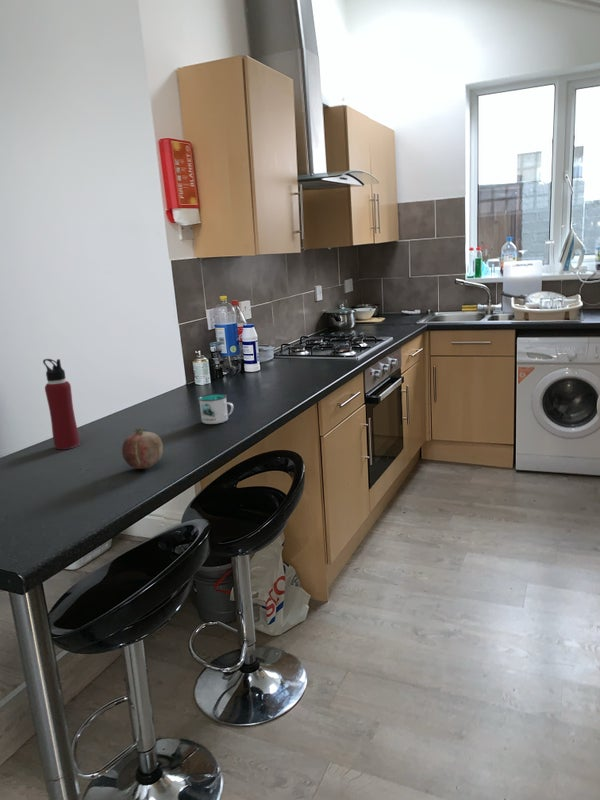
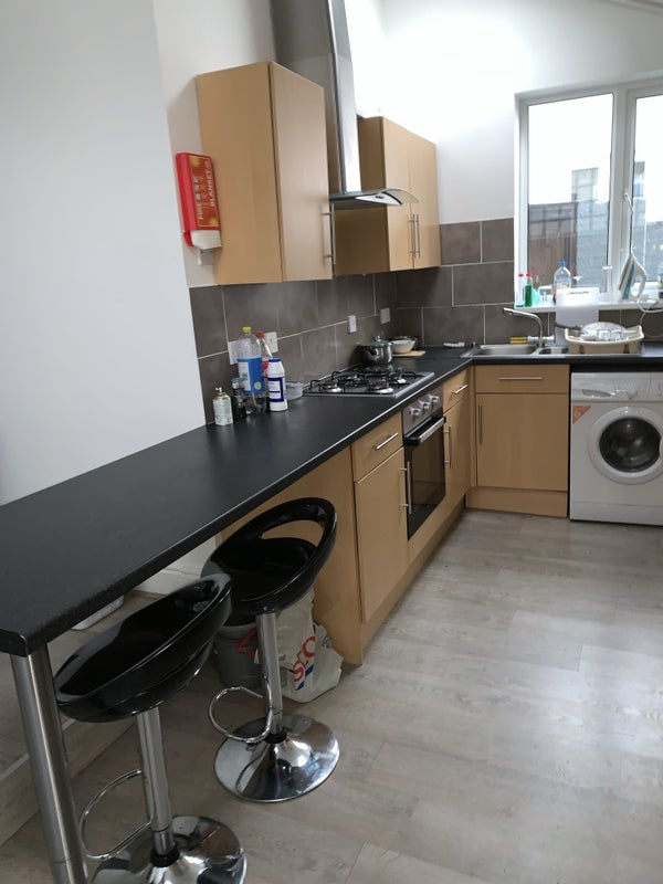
- water bottle [42,358,81,450]
- fruit [121,427,164,470]
- mug [197,393,234,425]
